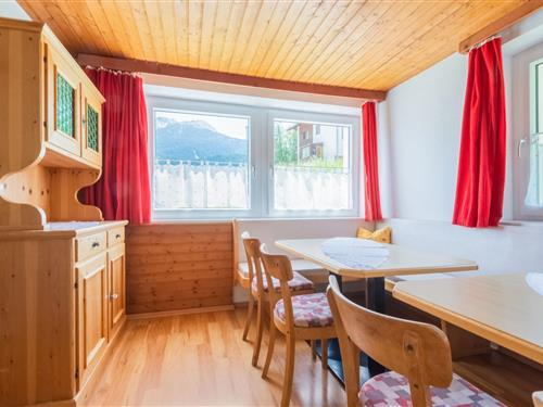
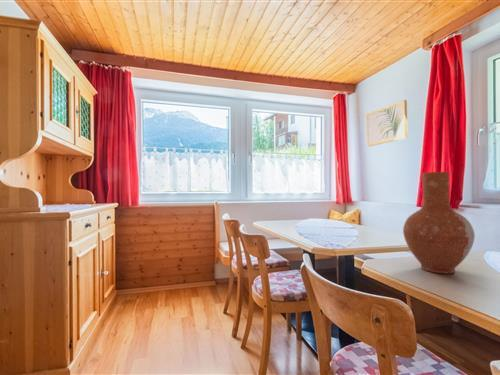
+ wall art [366,99,409,147]
+ vase [402,171,476,275]
